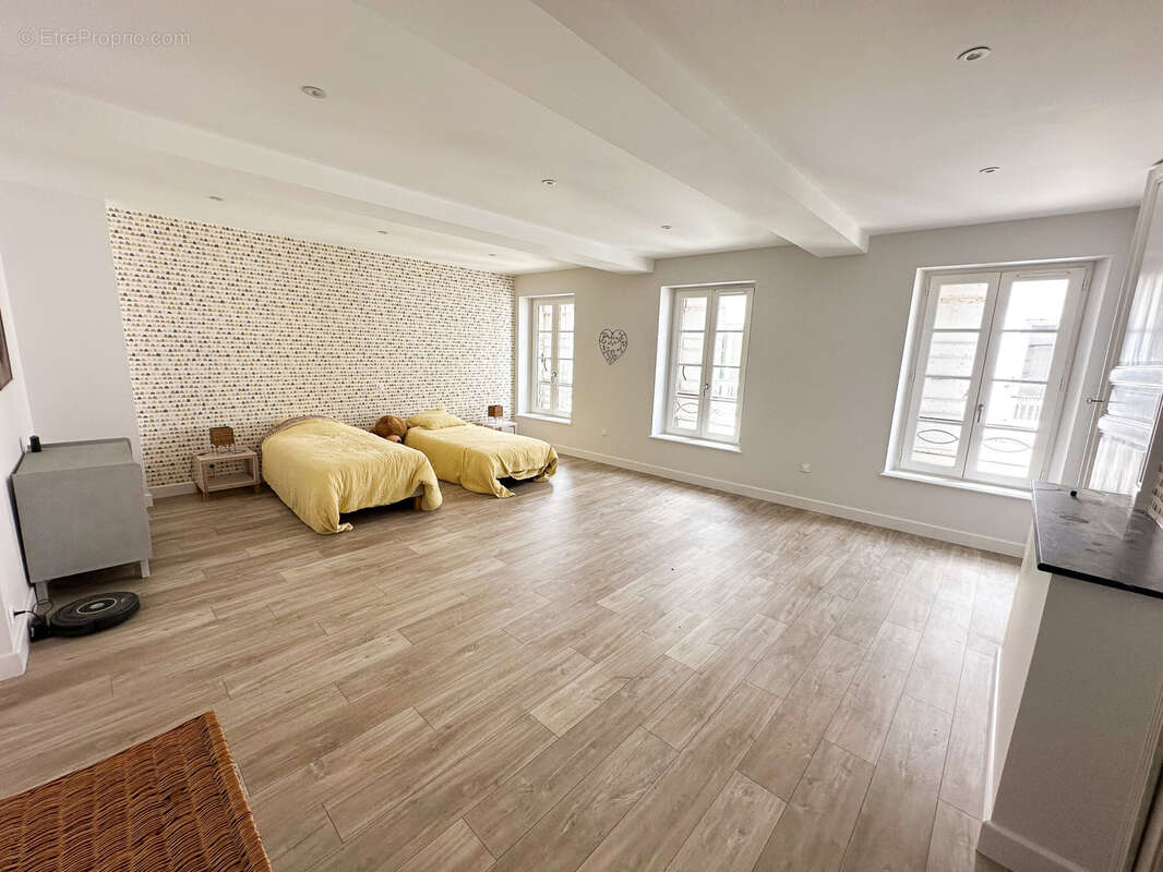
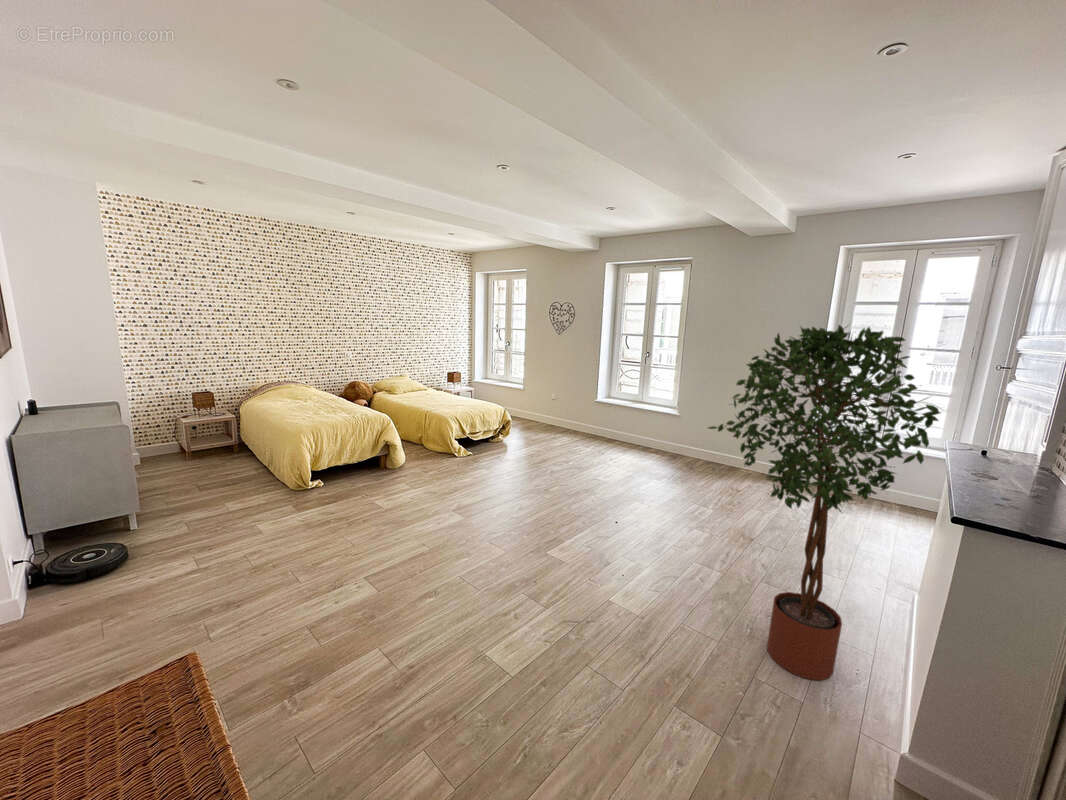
+ potted tree [707,323,941,681]
